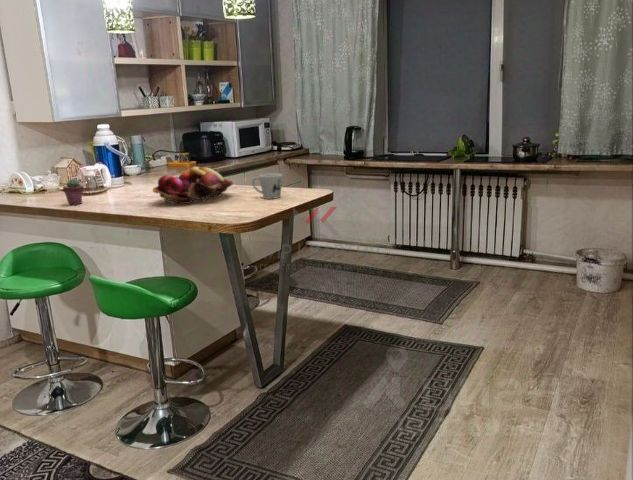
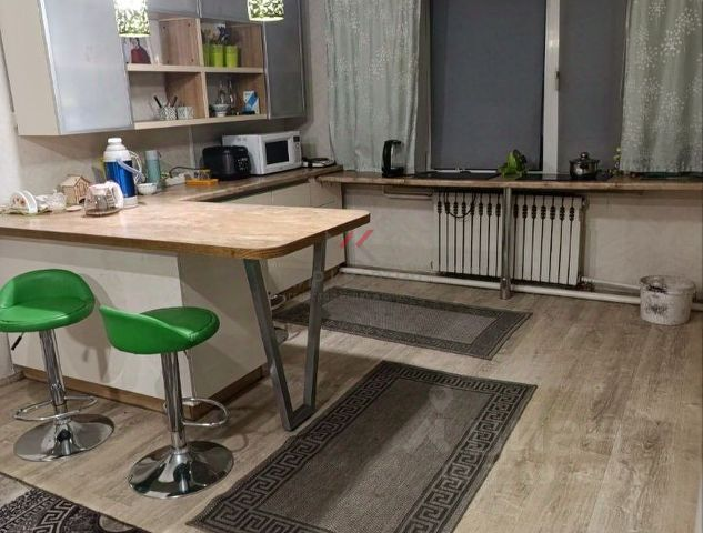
- potted succulent [62,178,85,206]
- fruit basket [152,166,234,205]
- mug [251,172,284,200]
